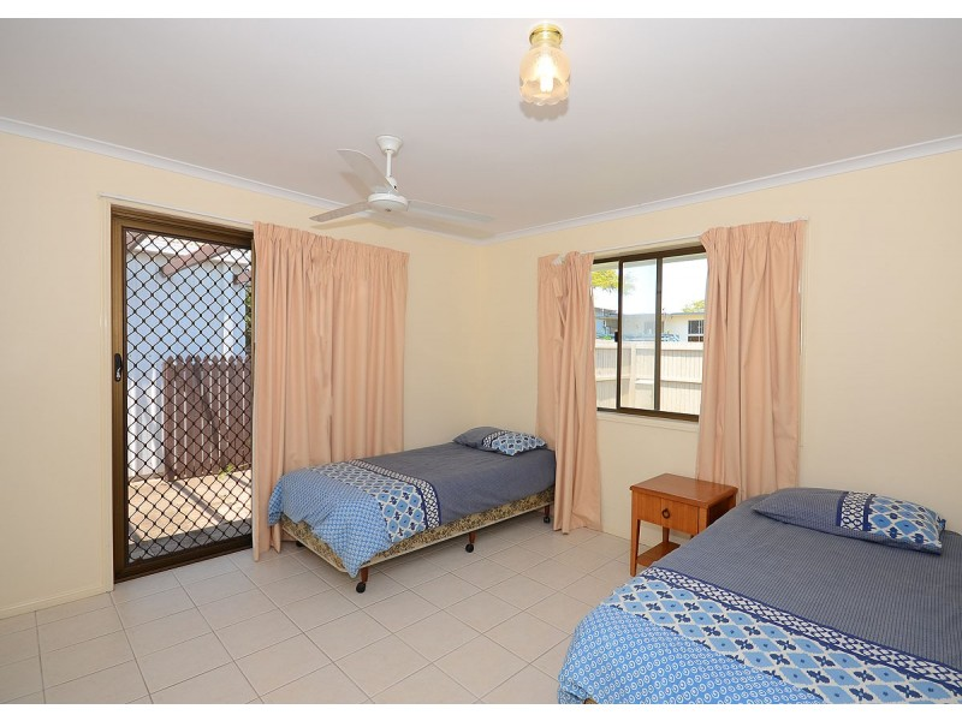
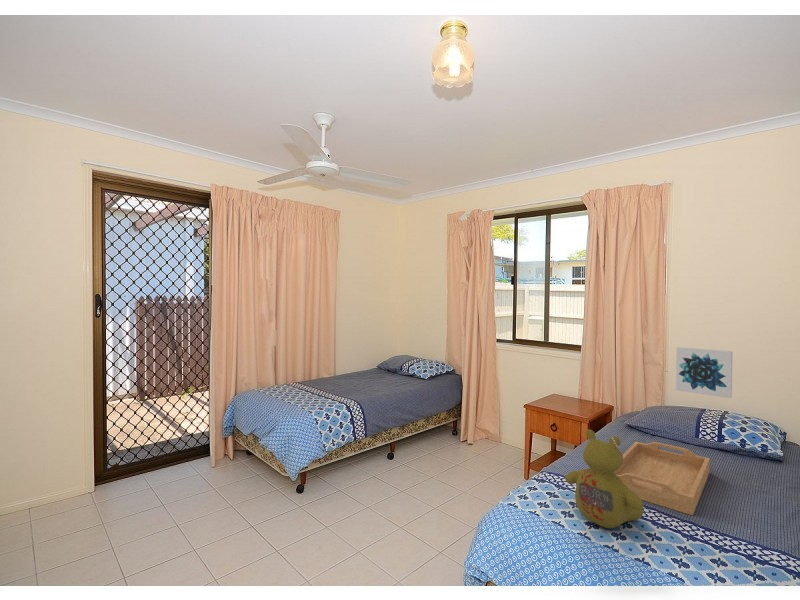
+ stuffed bear [564,428,644,529]
+ wall art [675,346,734,399]
+ serving tray [613,441,711,516]
